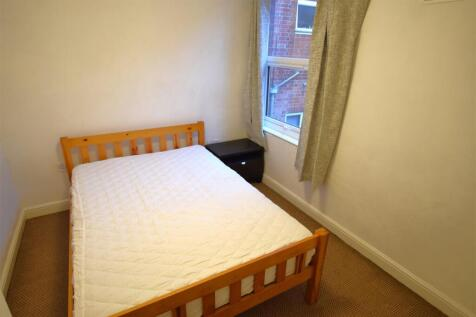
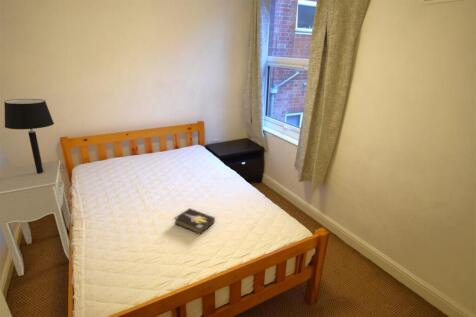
+ hardback book [173,207,216,235]
+ table lamp [3,98,55,174]
+ nightstand [0,159,71,277]
